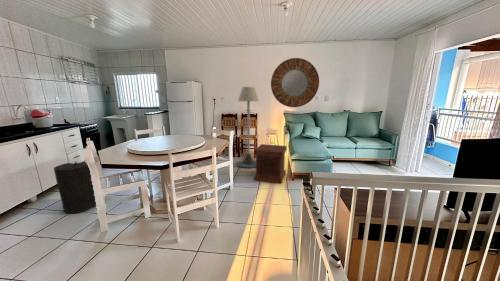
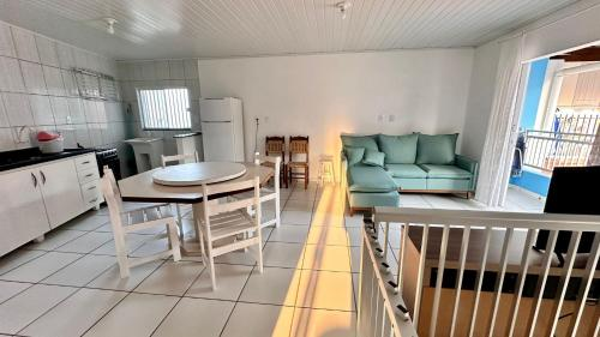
- home mirror [270,57,320,108]
- floor lamp [236,86,260,169]
- trash can [53,160,97,214]
- side table [253,143,288,184]
